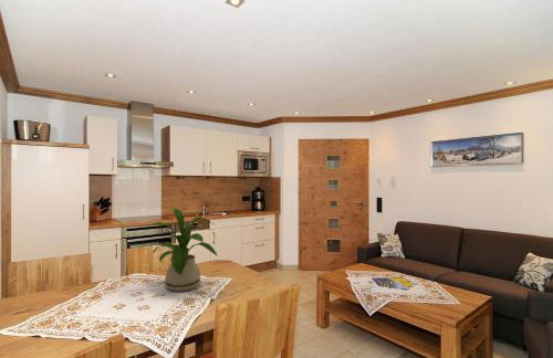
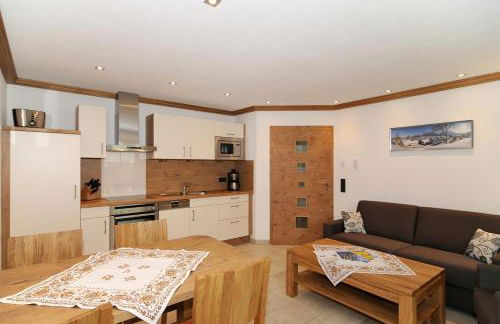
- house plant [143,207,218,293]
